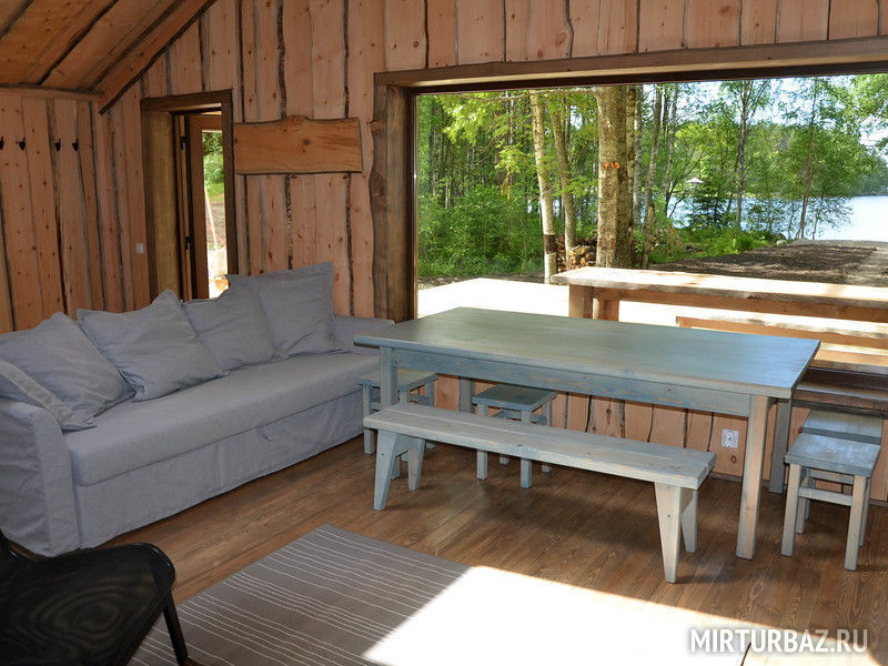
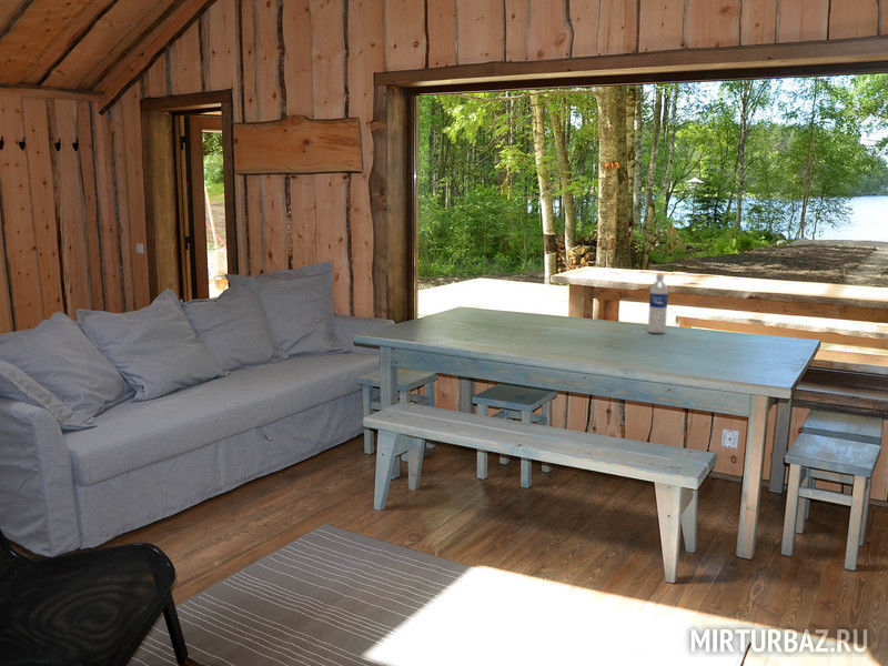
+ water bottle [647,273,669,335]
